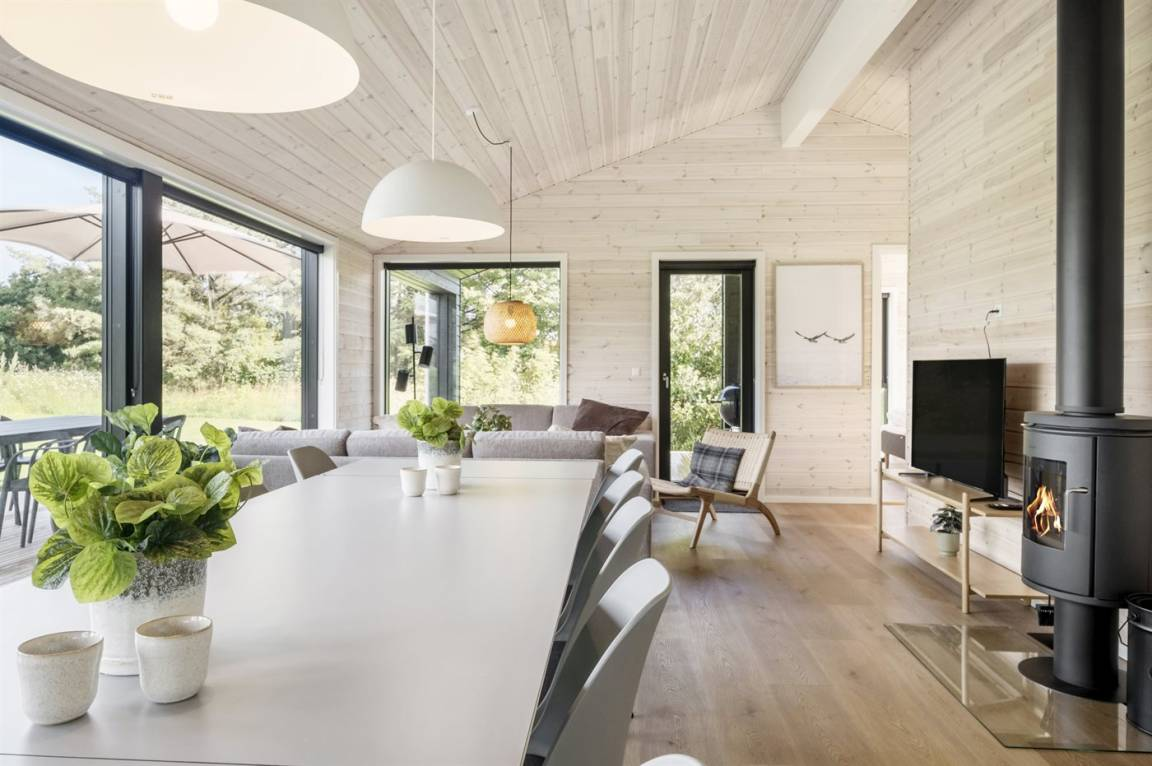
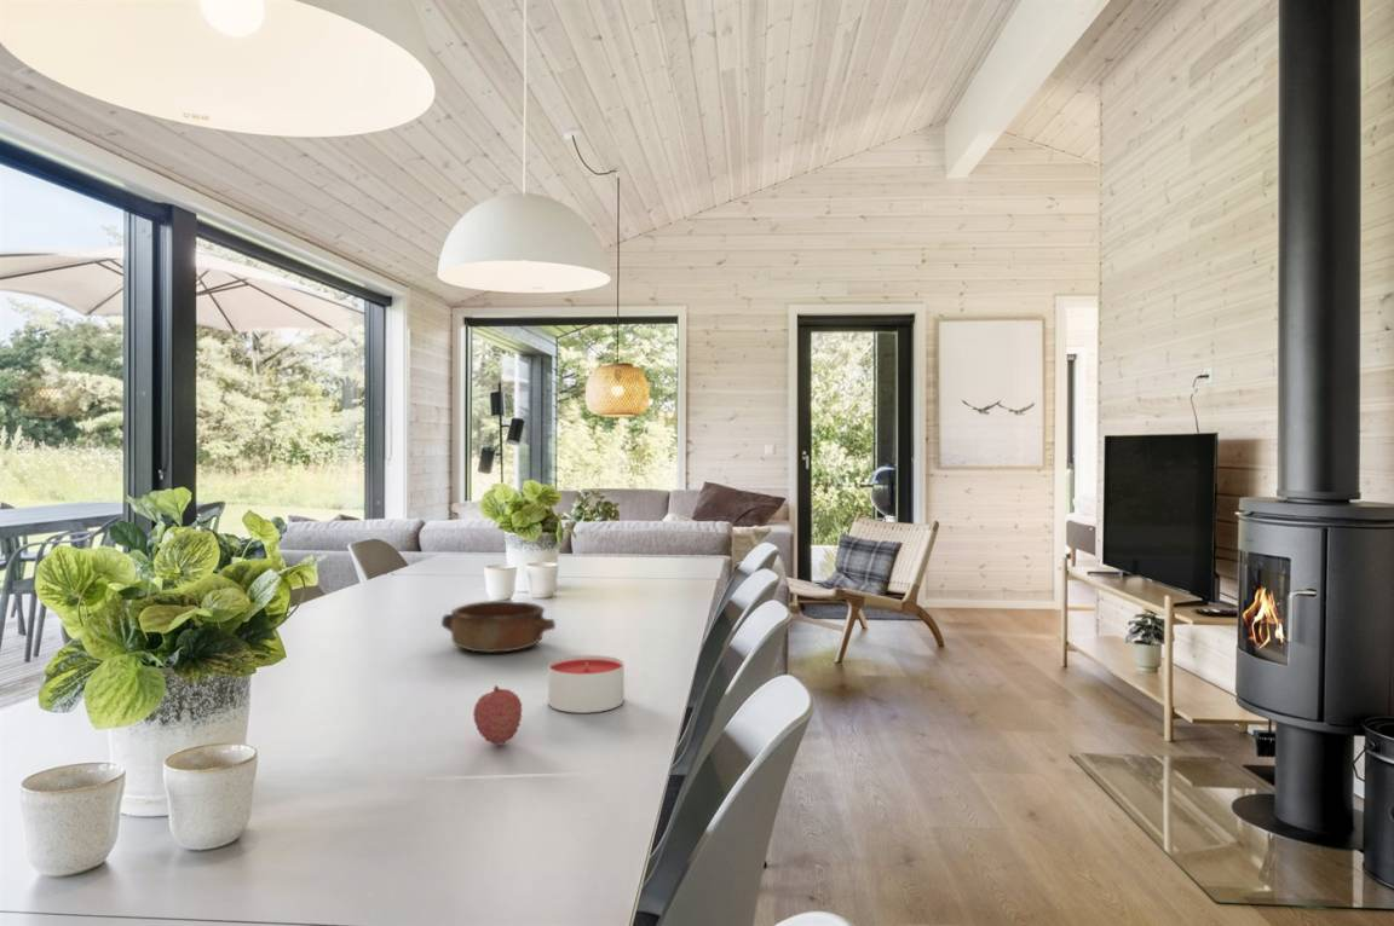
+ bowl [440,600,557,654]
+ fruit [472,684,524,746]
+ candle [547,654,626,714]
